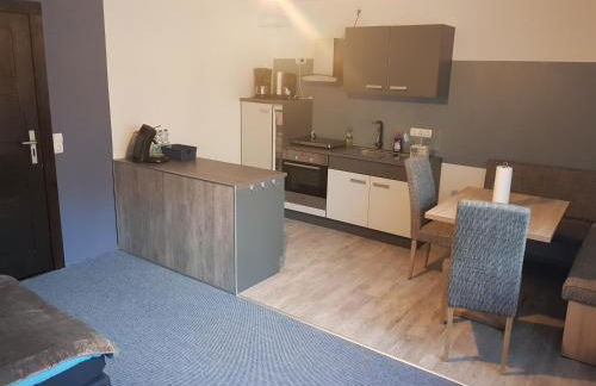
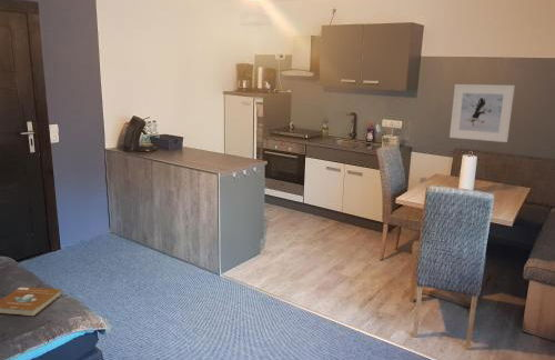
+ book [0,286,62,317]
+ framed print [448,83,516,143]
